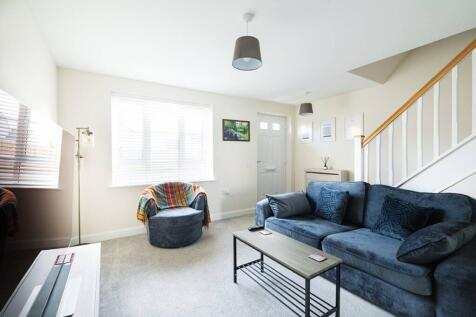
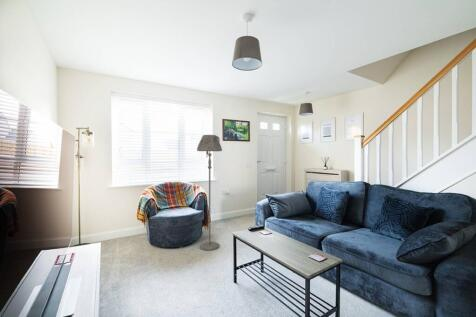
+ floor lamp [196,134,223,251]
